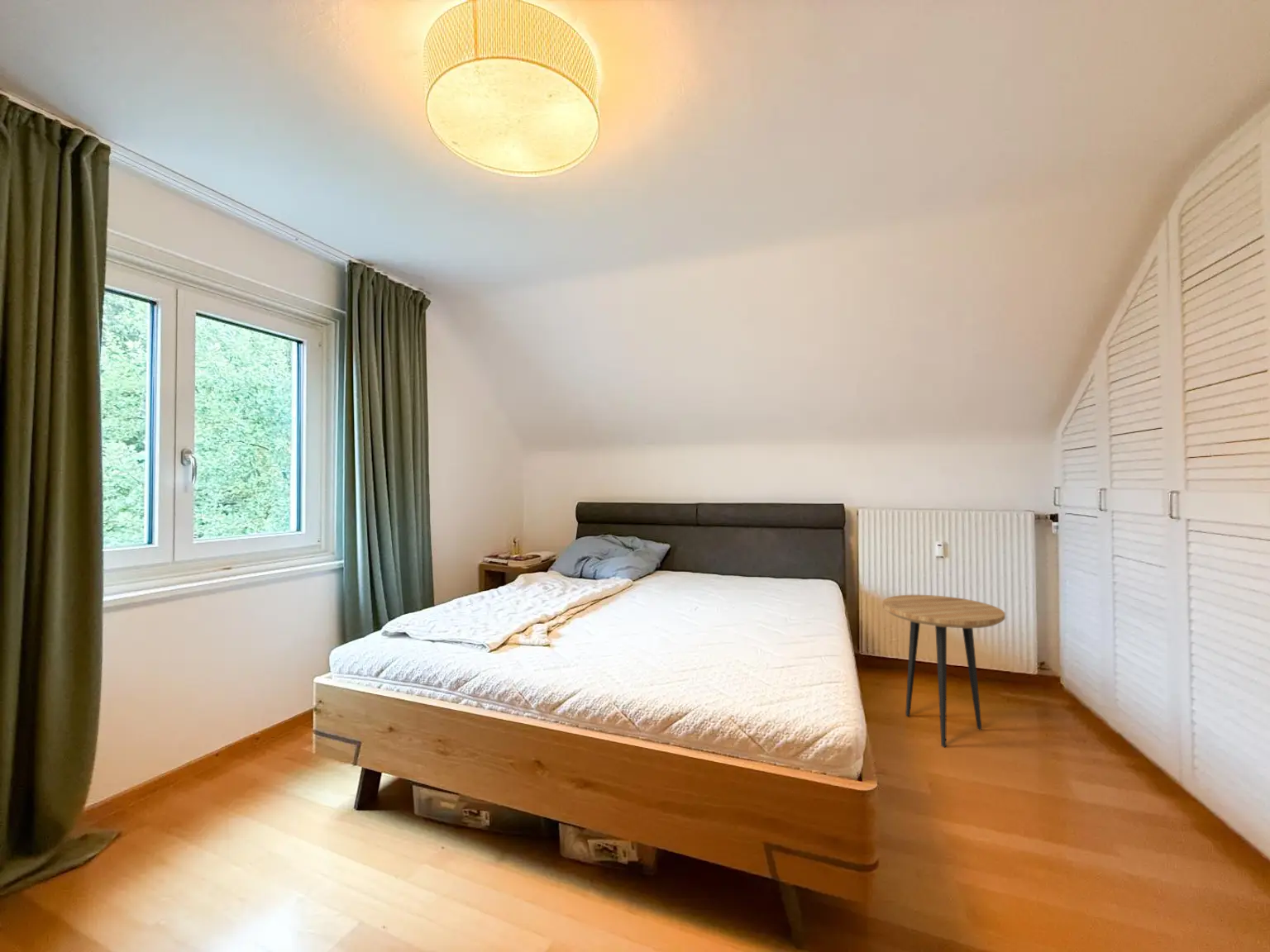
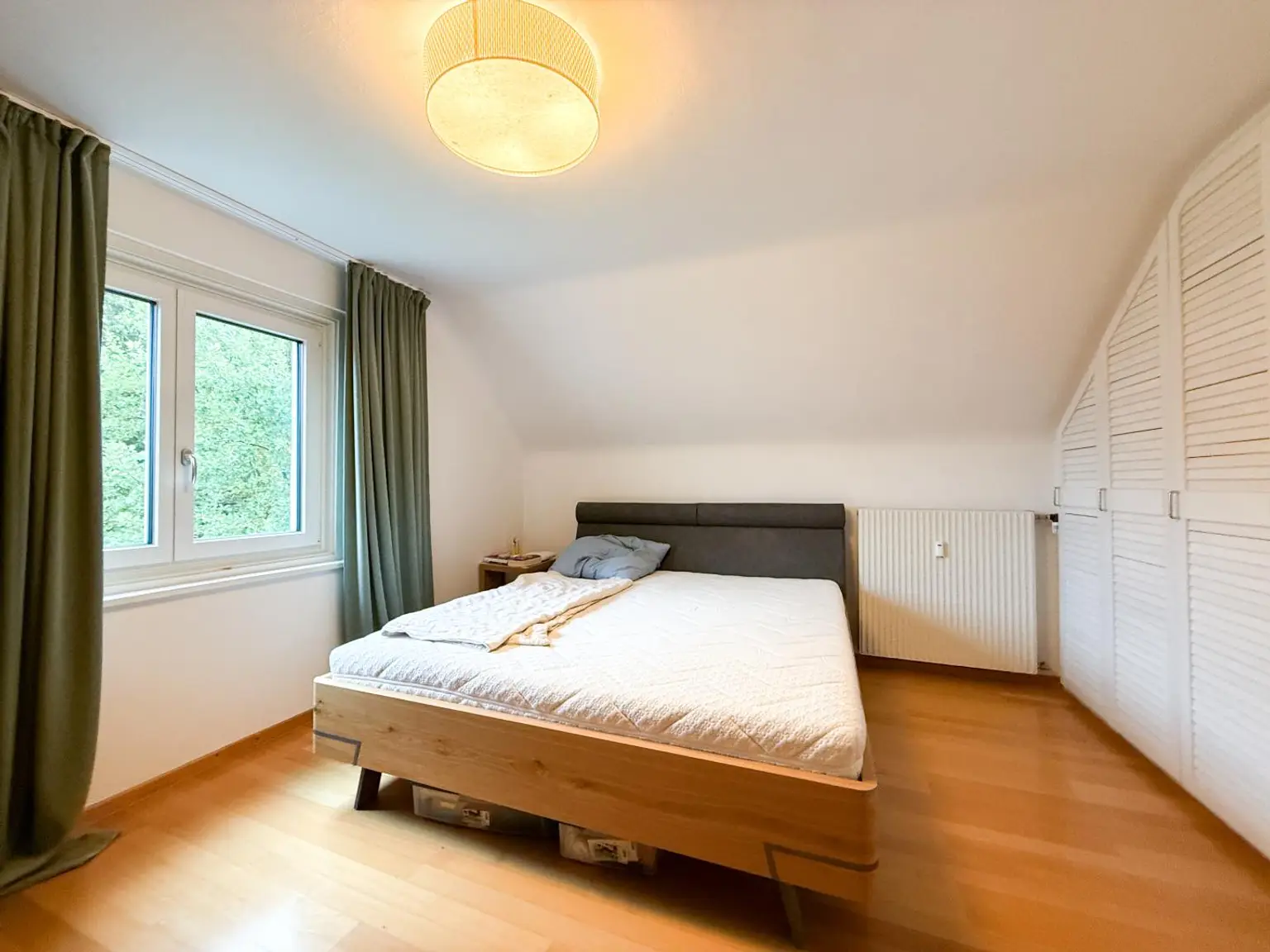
- side table [881,594,1006,749]
